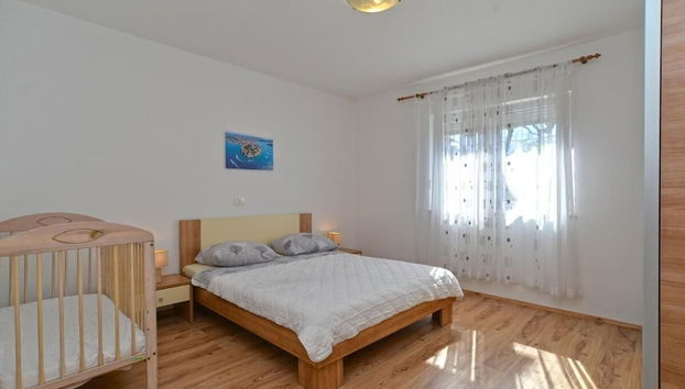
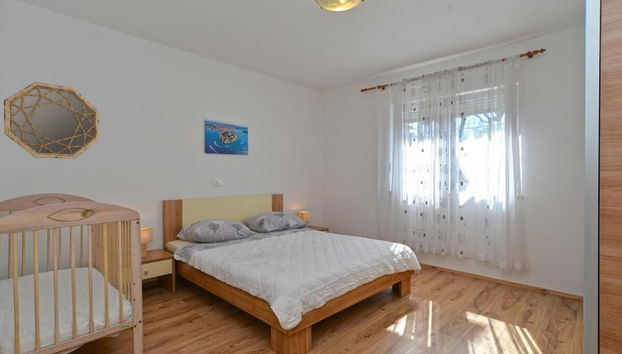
+ home mirror [3,81,100,160]
